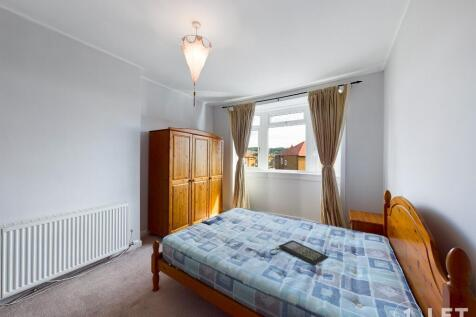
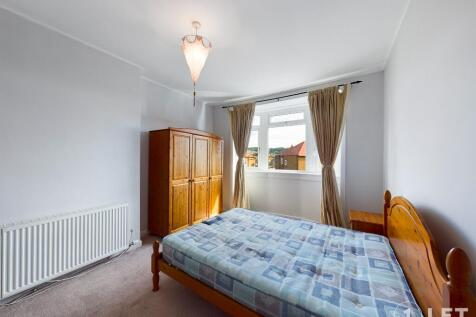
- clutch bag [269,239,330,266]
